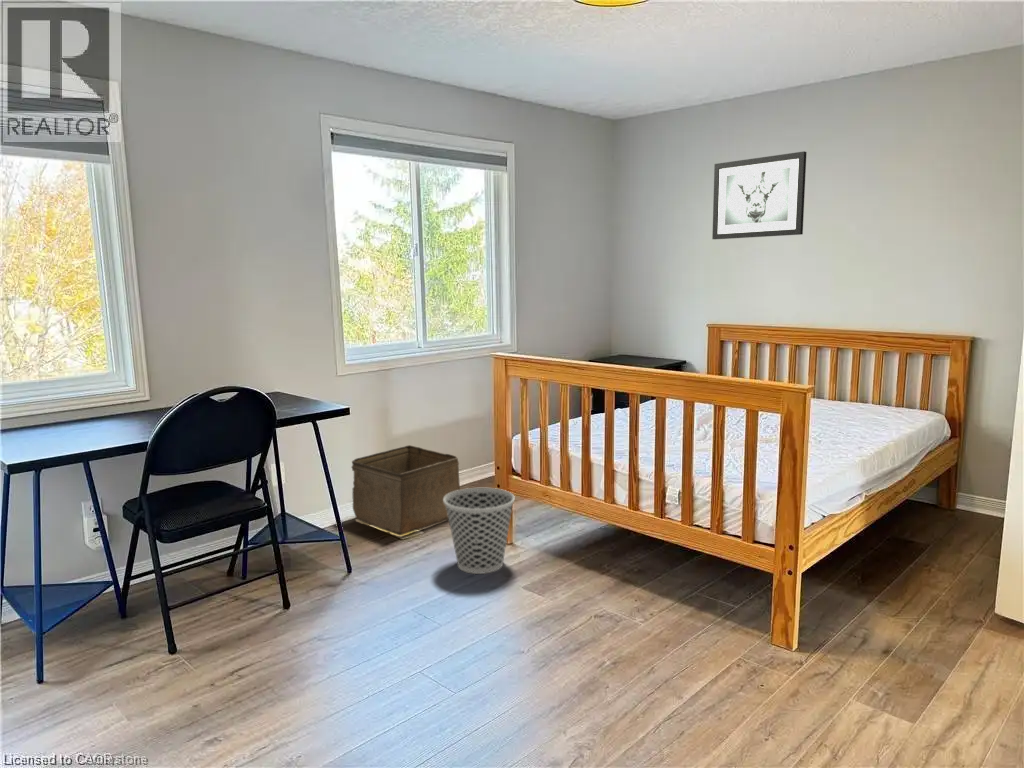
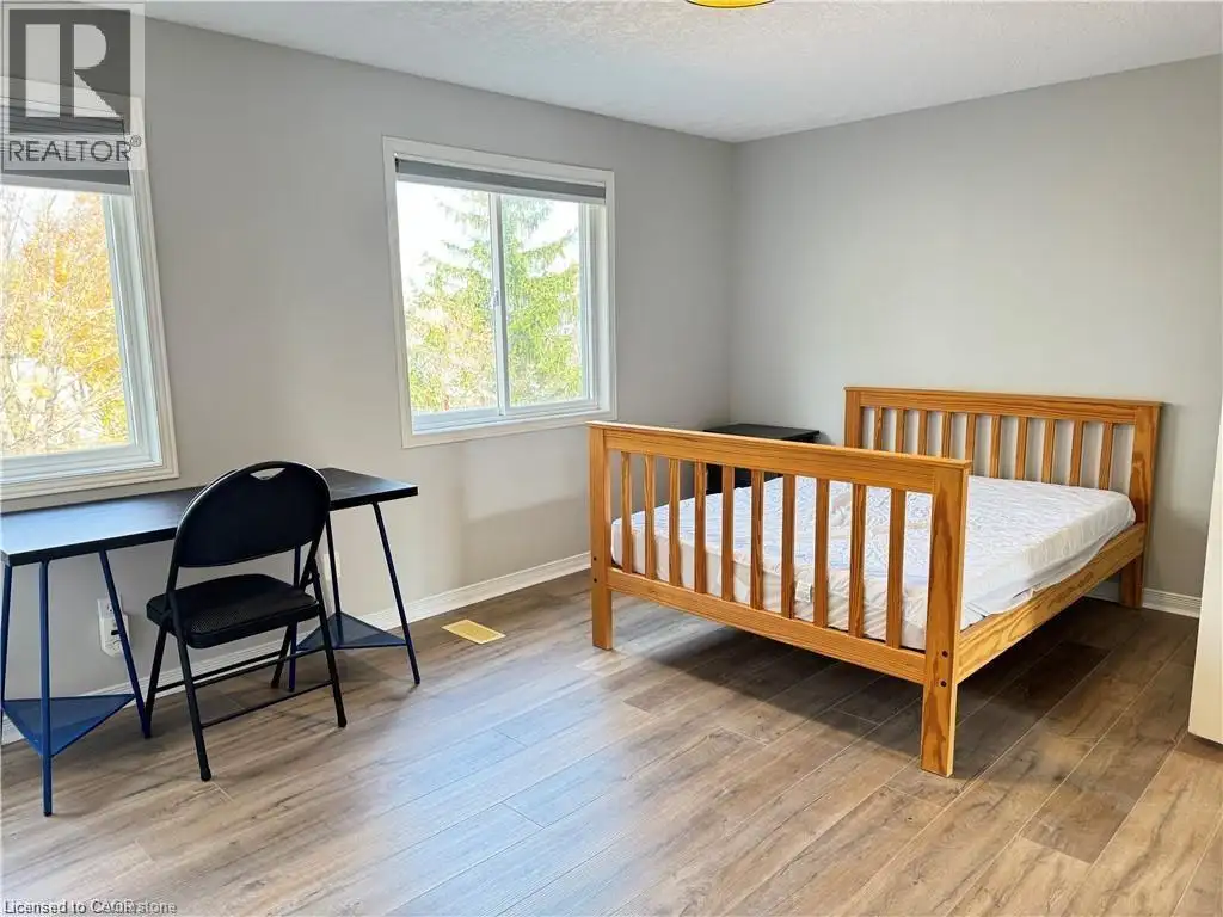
- wall art [711,150,808,240]
- storage bin [350,444,461,536]
- wastebasket [444,487,516,575]
